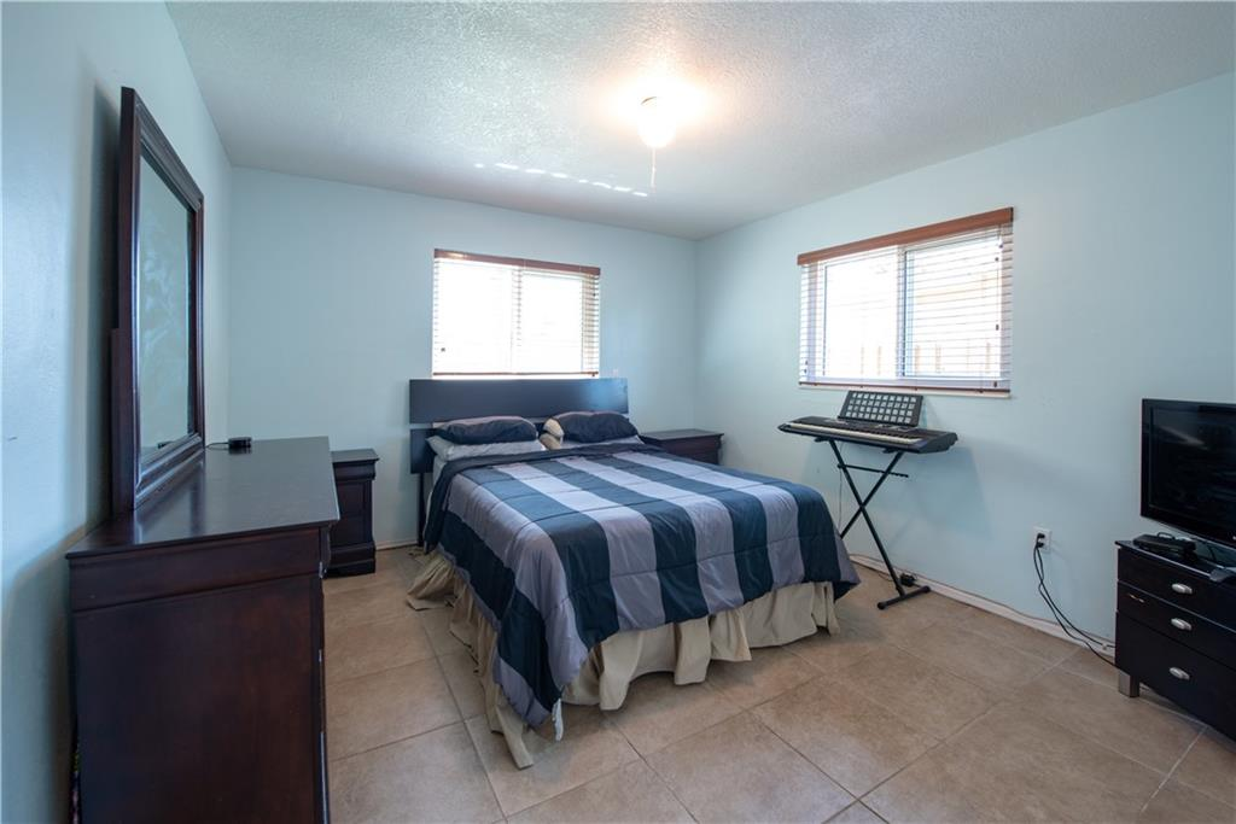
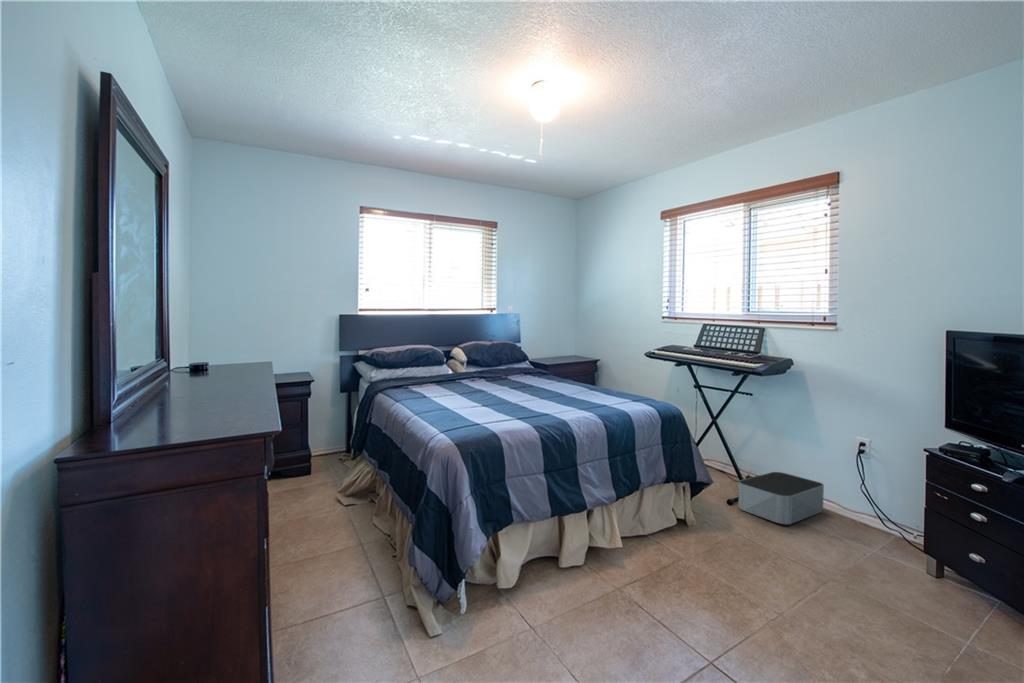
+ storage bin [737,471,825,525]
